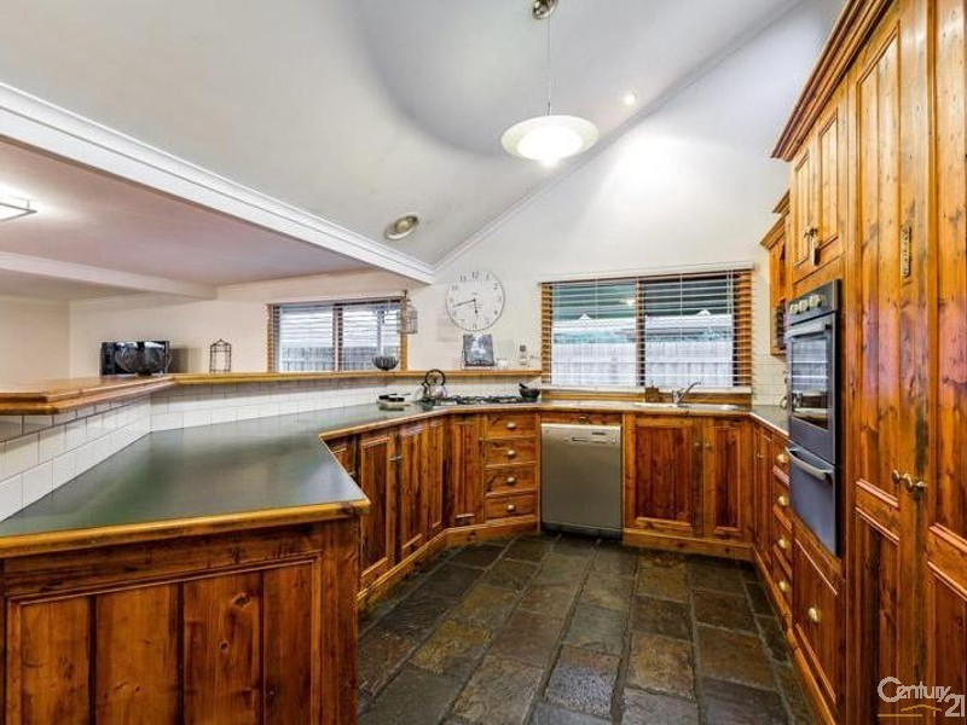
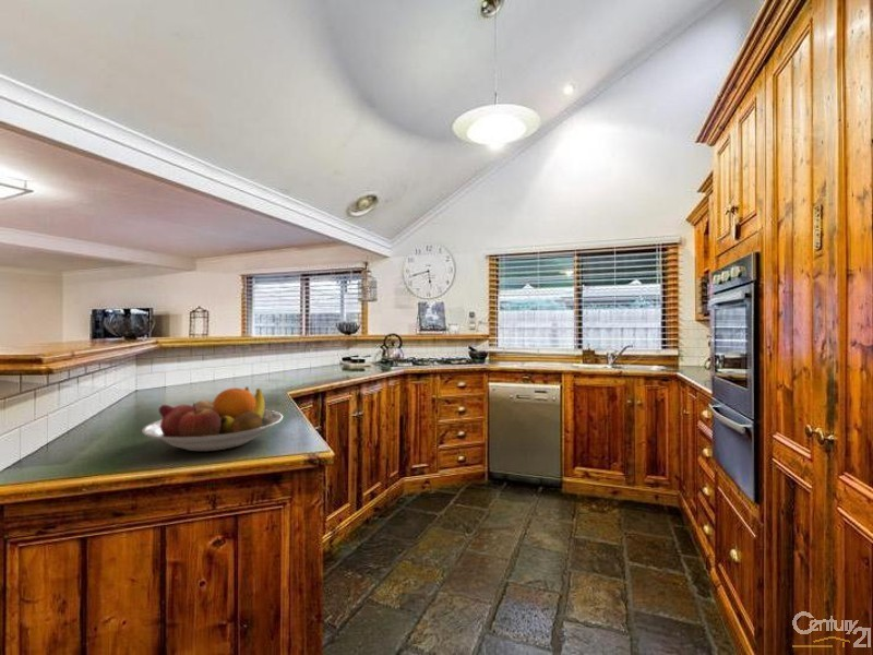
+ fruit bowl [141,385,284,452]
